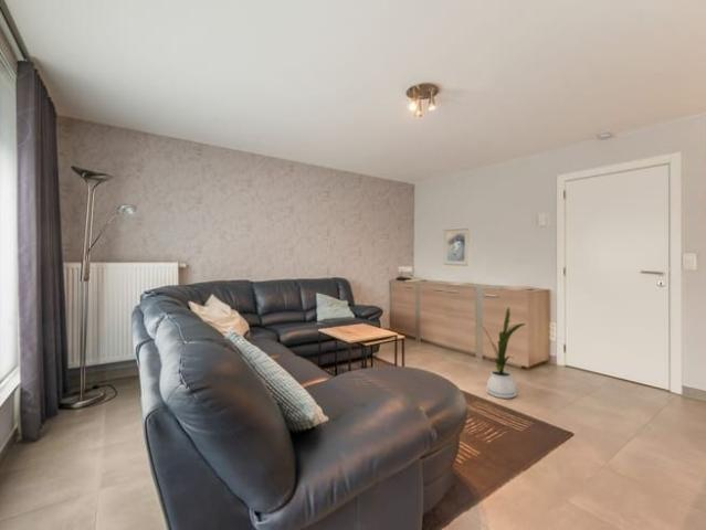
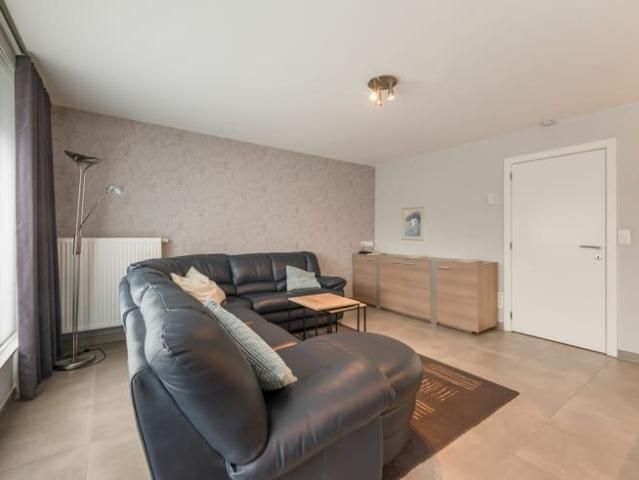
- house plant [478,306,527,400]
